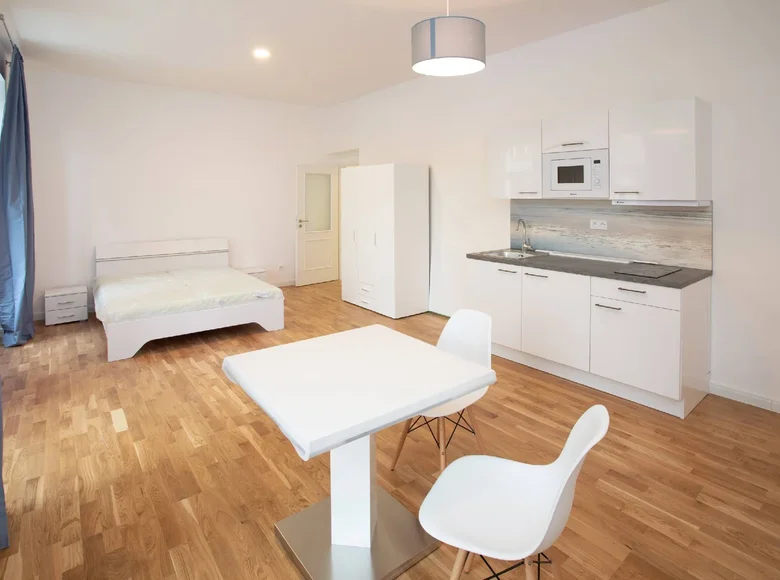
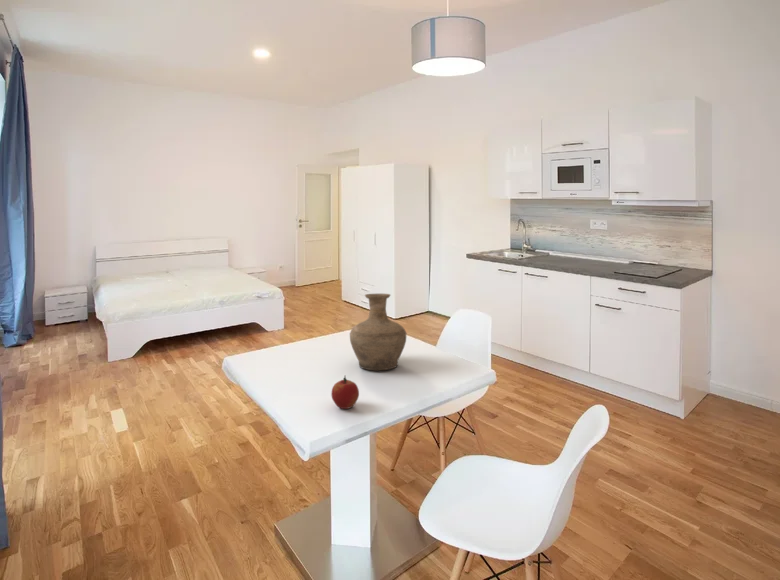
+ vase [349,293,407,371]
+ apple [330,375,360,410]
